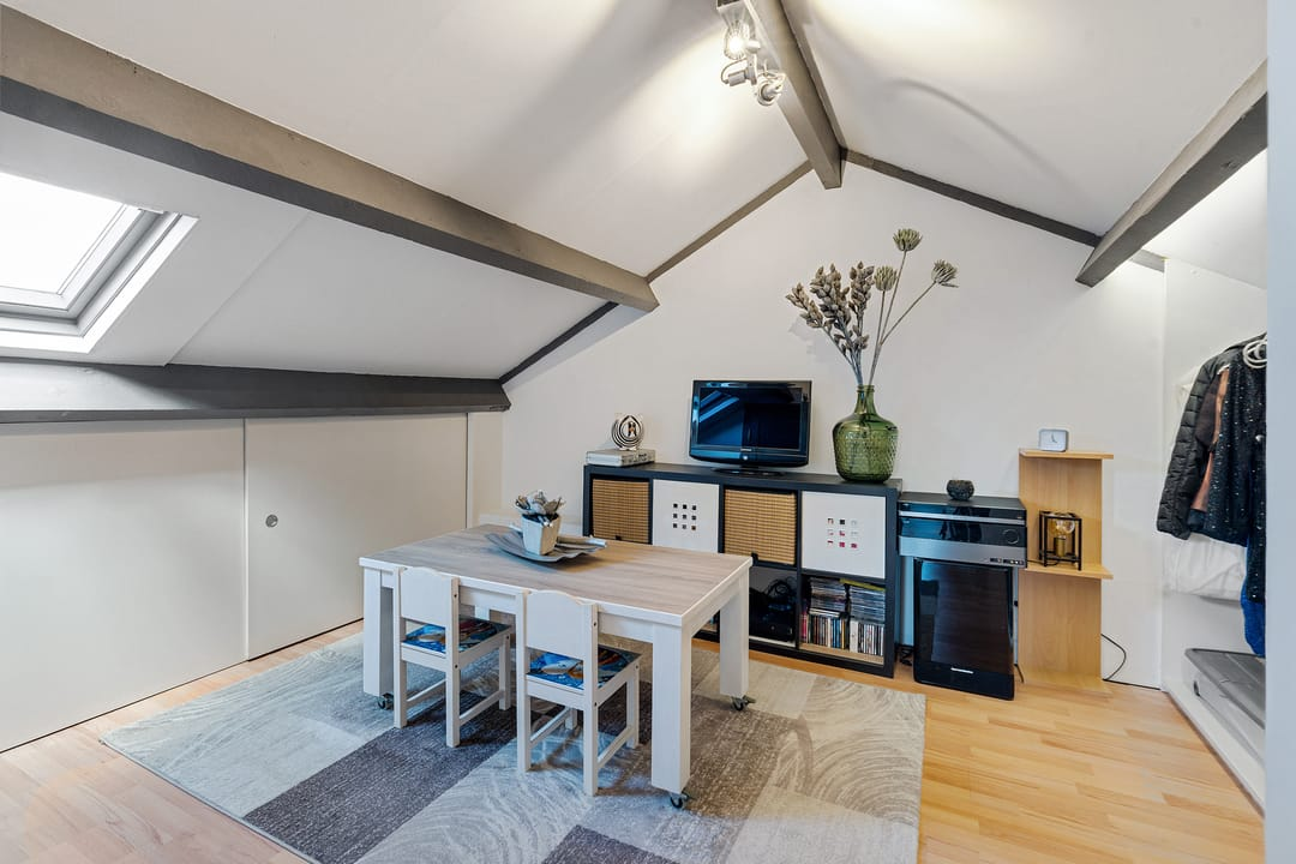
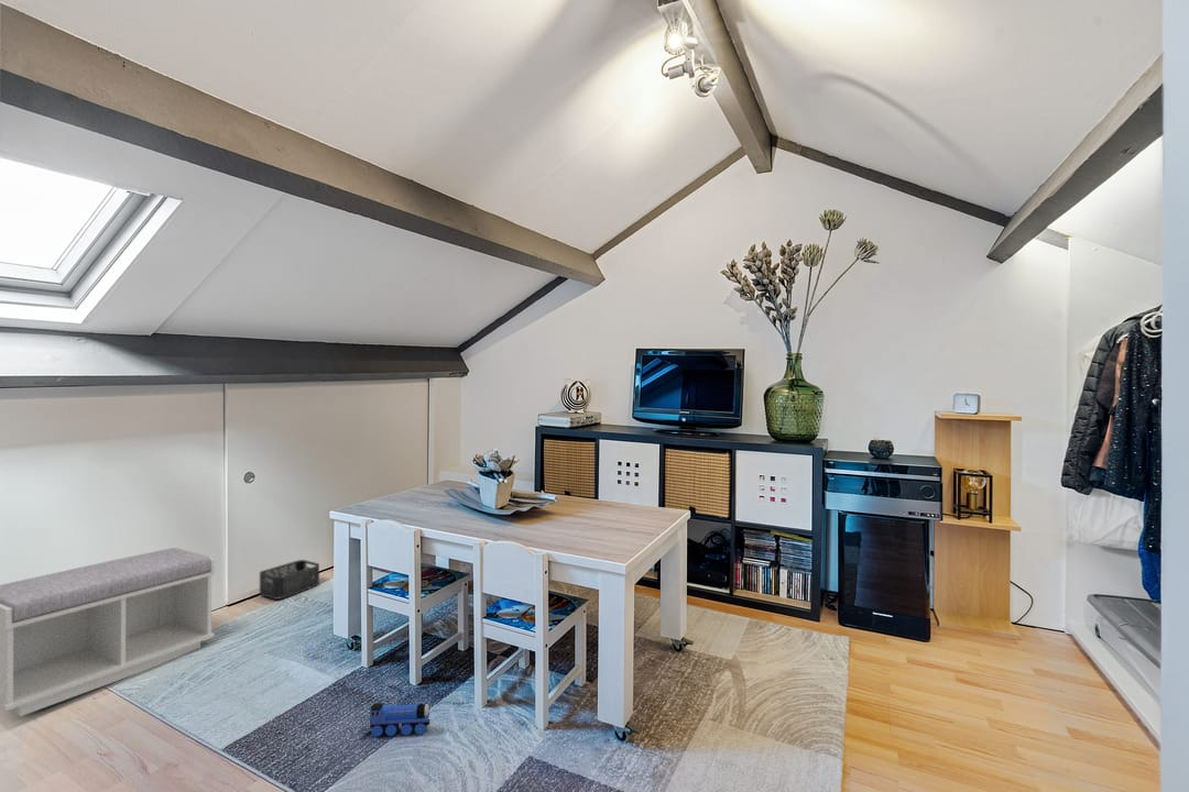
+ bench [0,547,216,717]
+ toy train [368,702,433,737]
+ storage bin [259,559,320,601]
